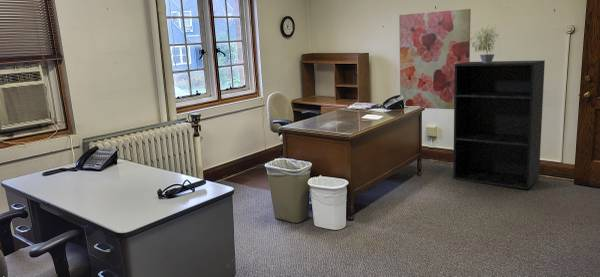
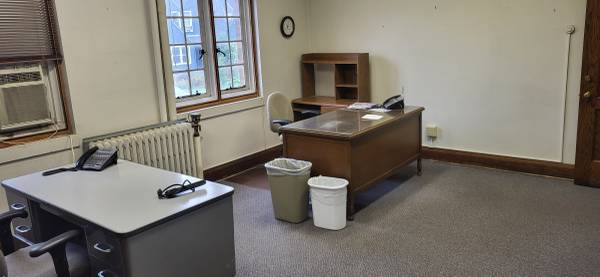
- potted plant [469,23,499,63]
- wall art [398,8,472,110]
- bookshelf [452,59,546,190]
